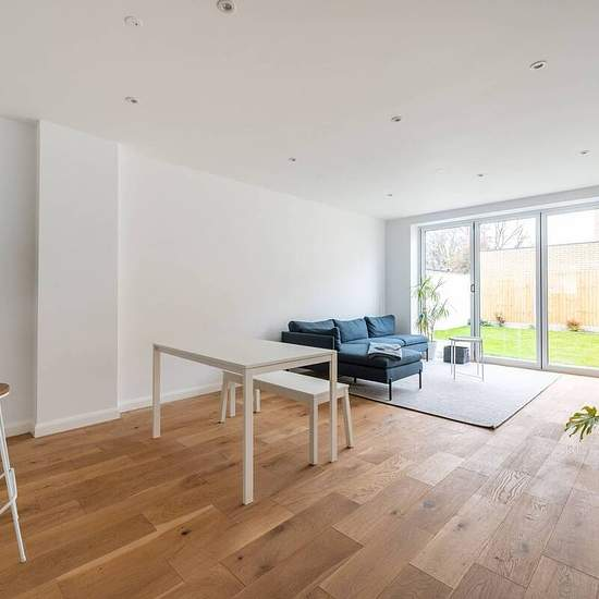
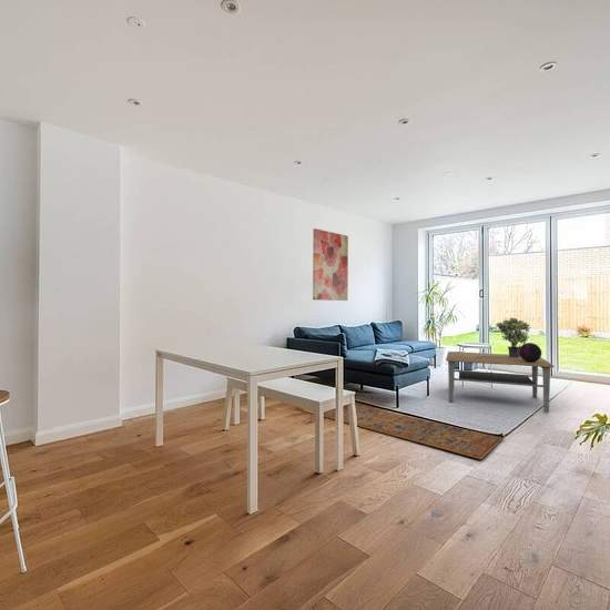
+ potted plant [495,316,531,356]
+ decorative orb [519,342,542,363]
+ coffee table [445,350,555,413]
+ rug [295,404,504,460]
+ wall art [312,227,349,302]
